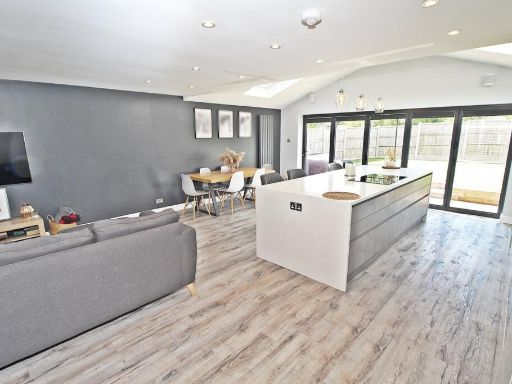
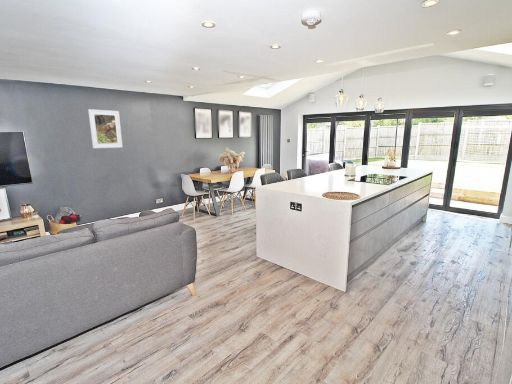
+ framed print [87,108,123,149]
